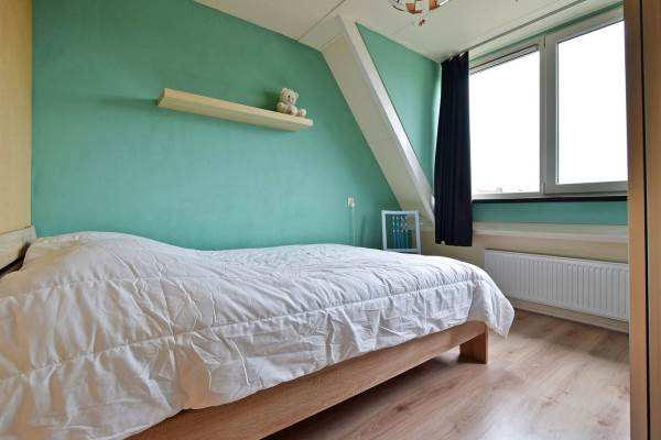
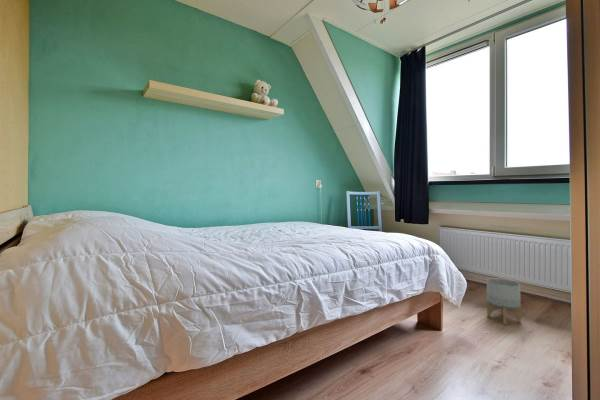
+ planter [486,277,522,325]
